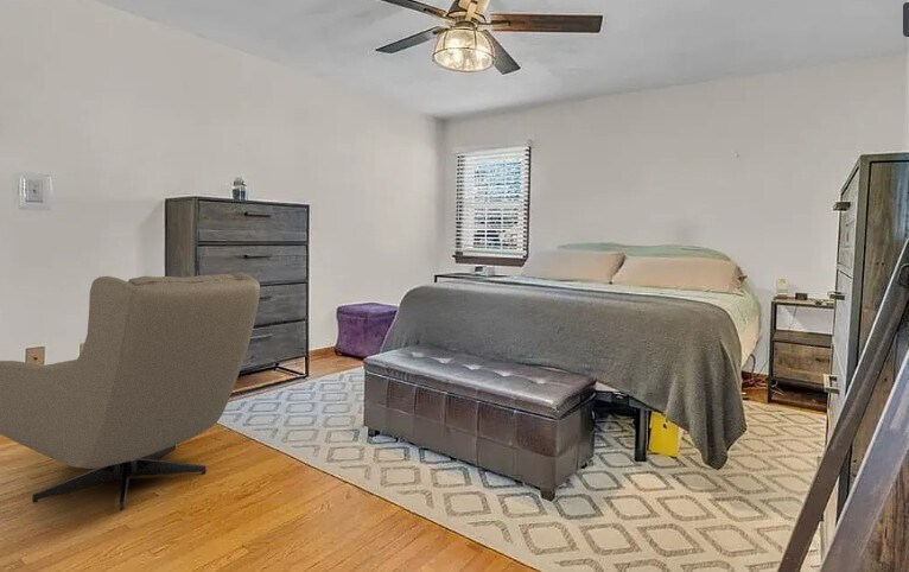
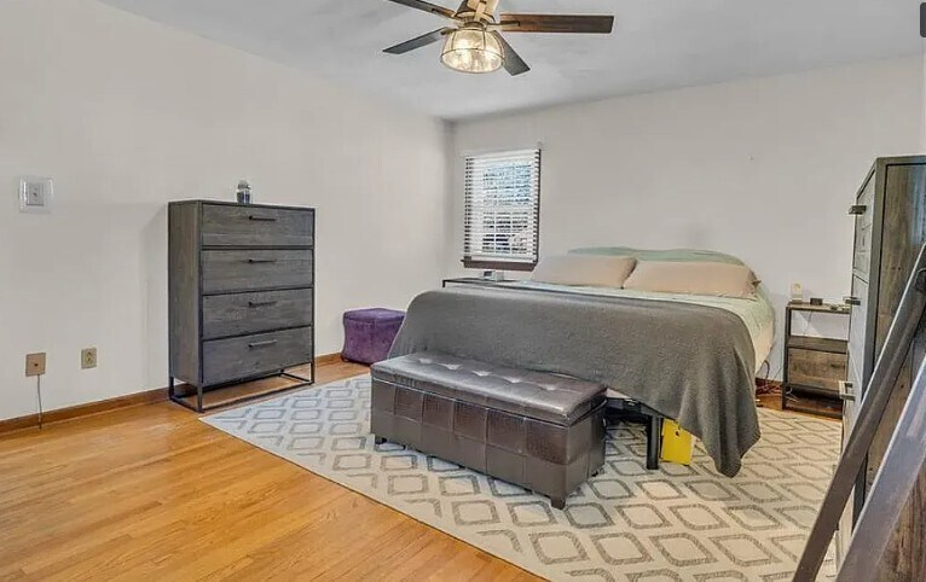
- armchair [0,271,261,511]
